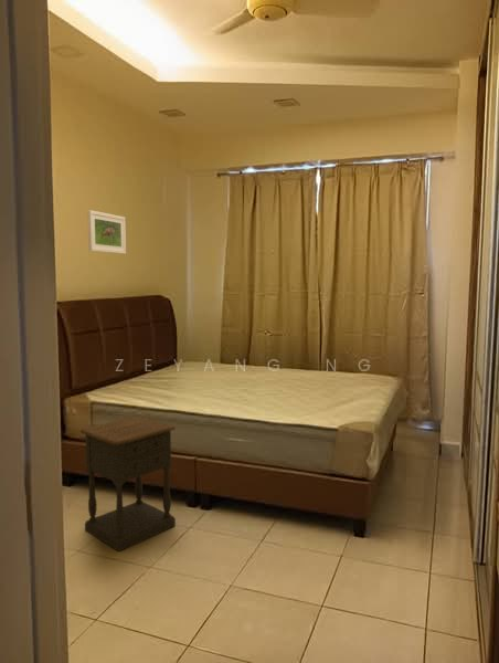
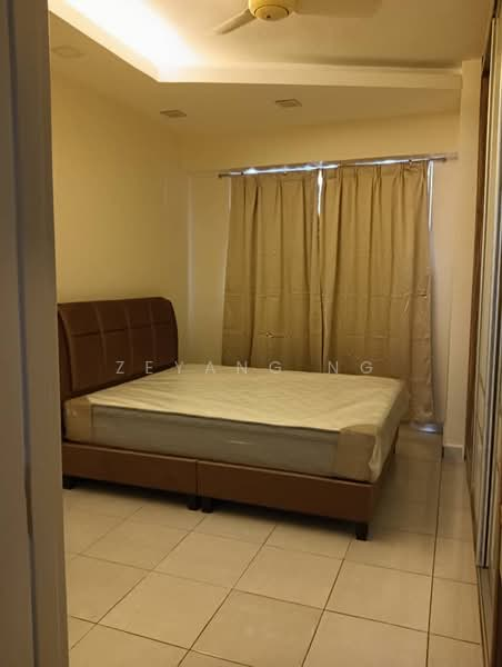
- nightstand [79,415,177,552]
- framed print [87,209,127,255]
